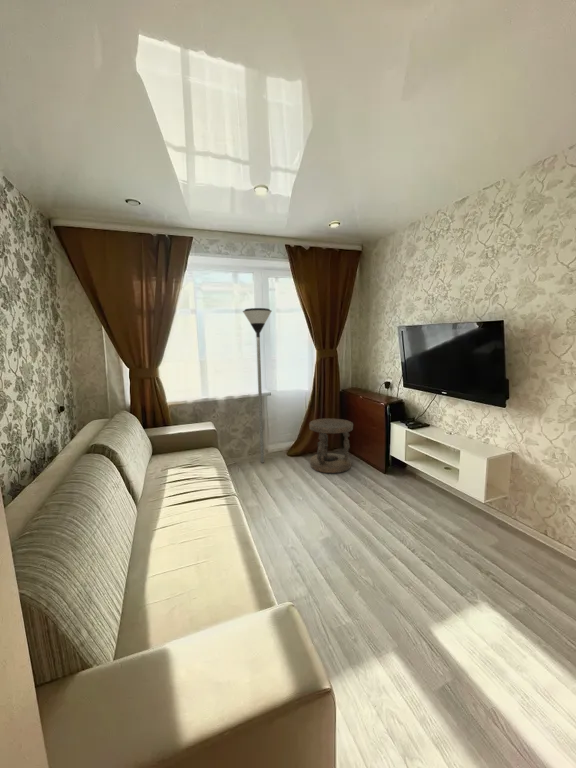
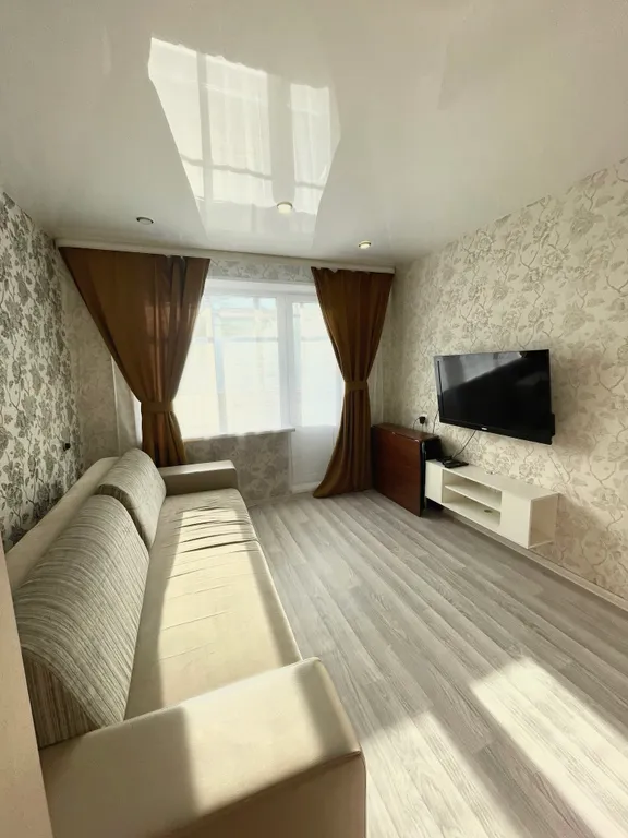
- stool [308,418,354,474]
- floor lamp [242,307,273,464]
